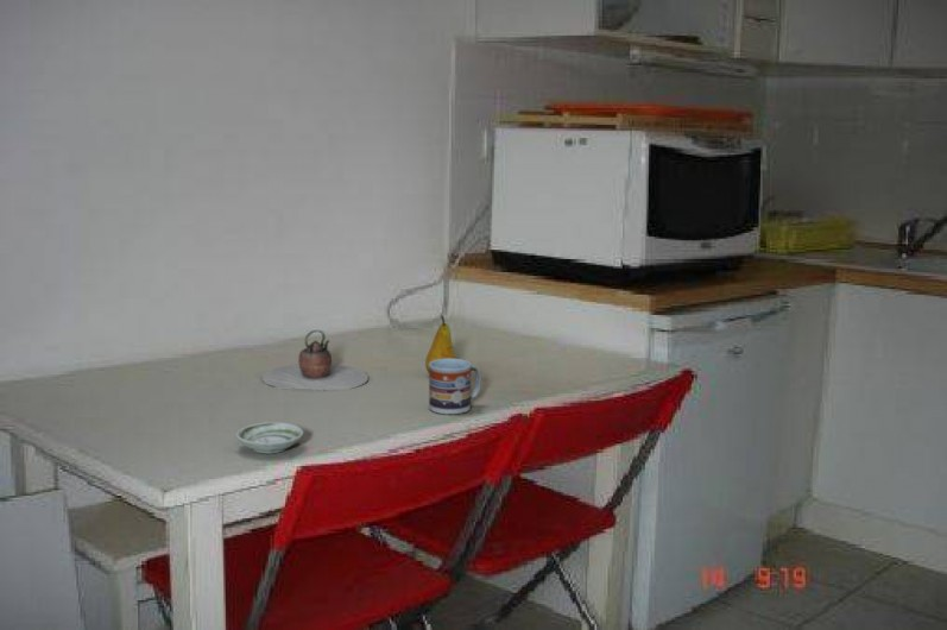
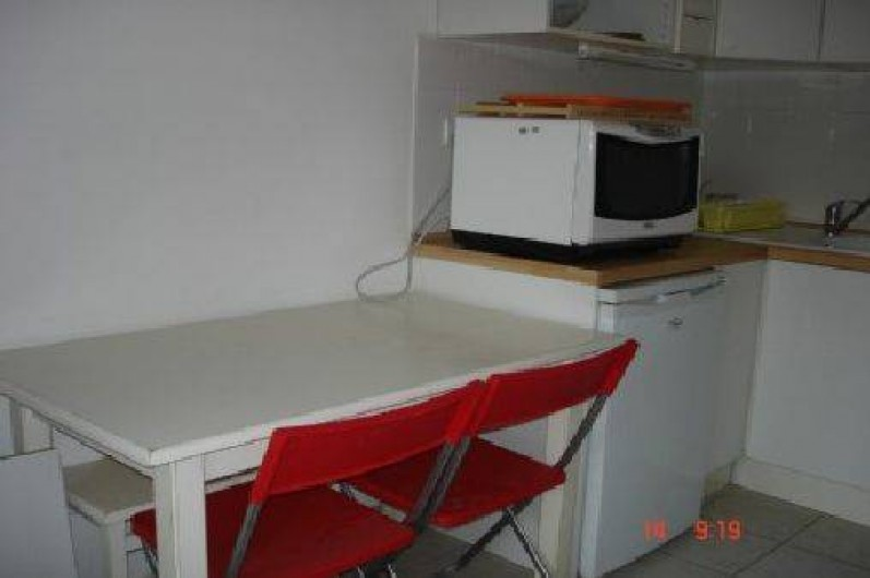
- fruit [424,315,456,376]
- saucer [234,421,305,454]
- teapot [261,329,370,392]
- cup [428,358,482,416]
